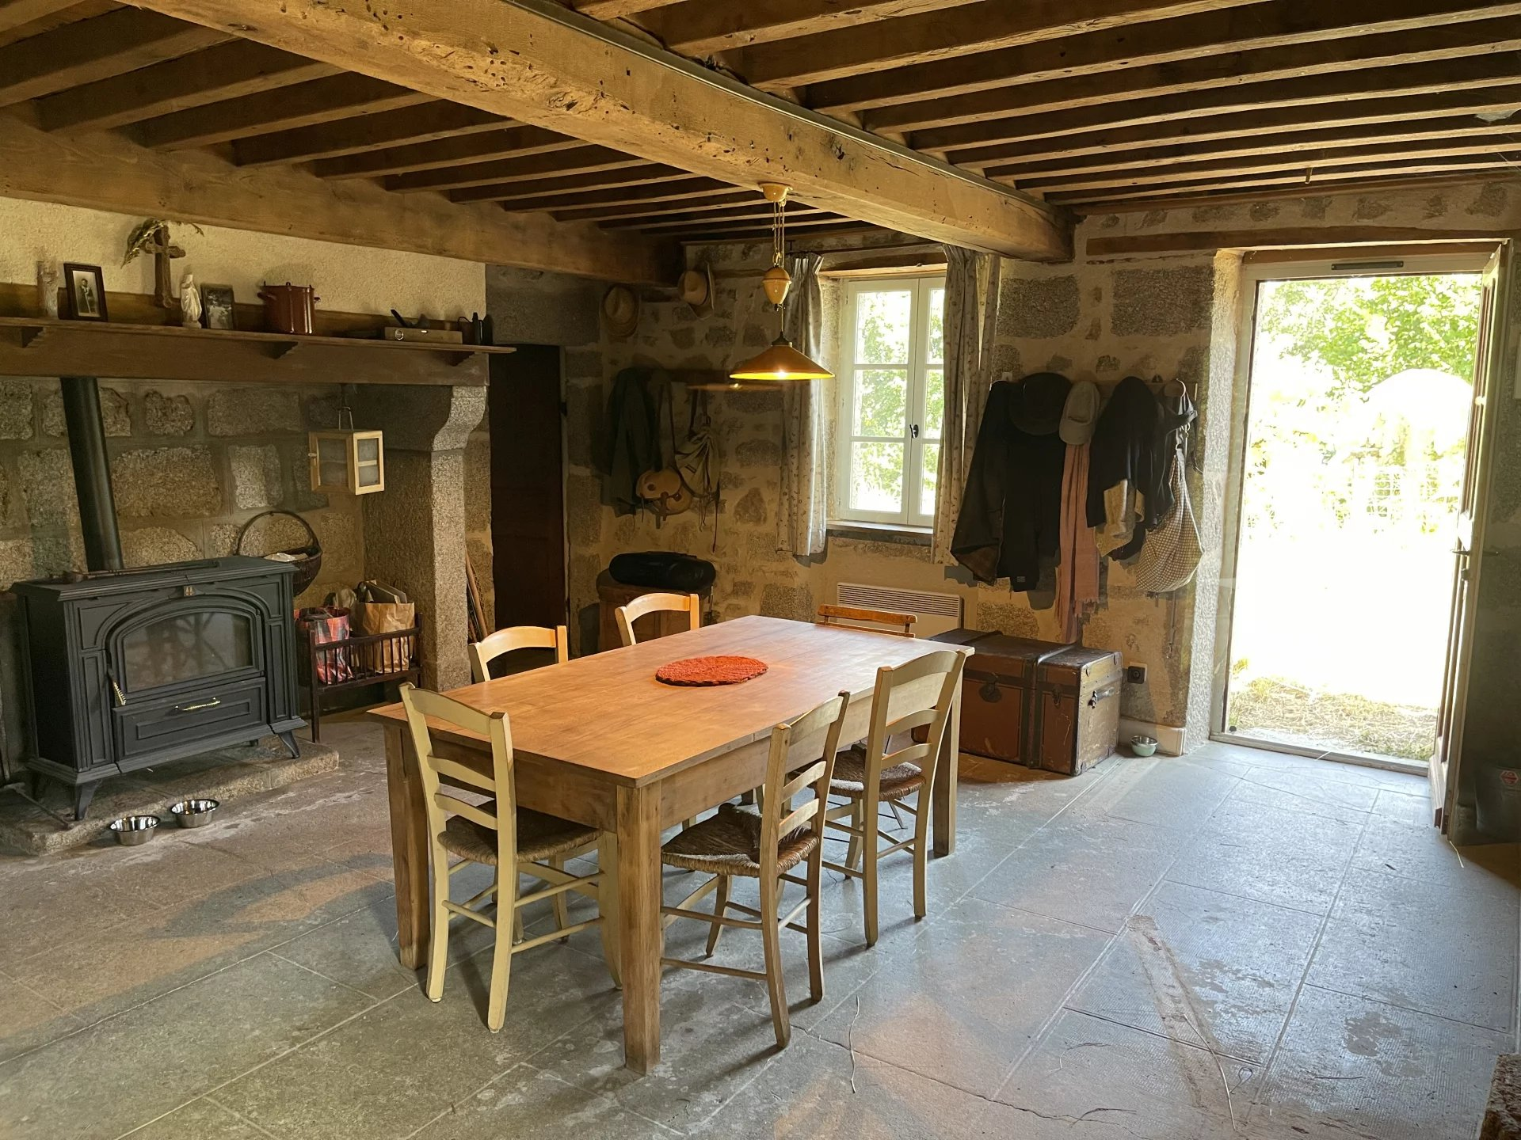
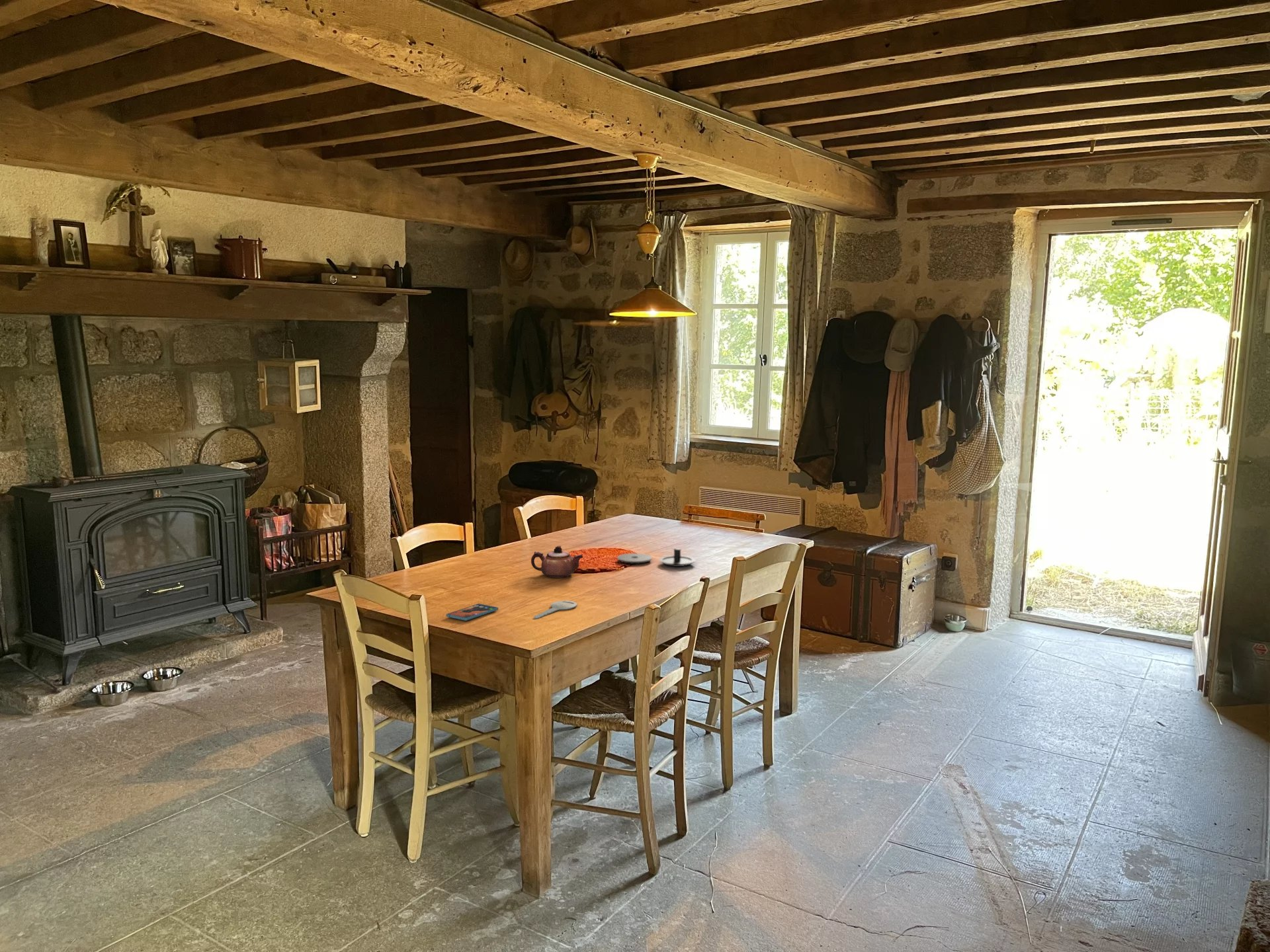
+ teapot [530,545,583,578]
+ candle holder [616,547,696,567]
+ smartphone [445,603,499,621]
+ key [533,600,577,619]
